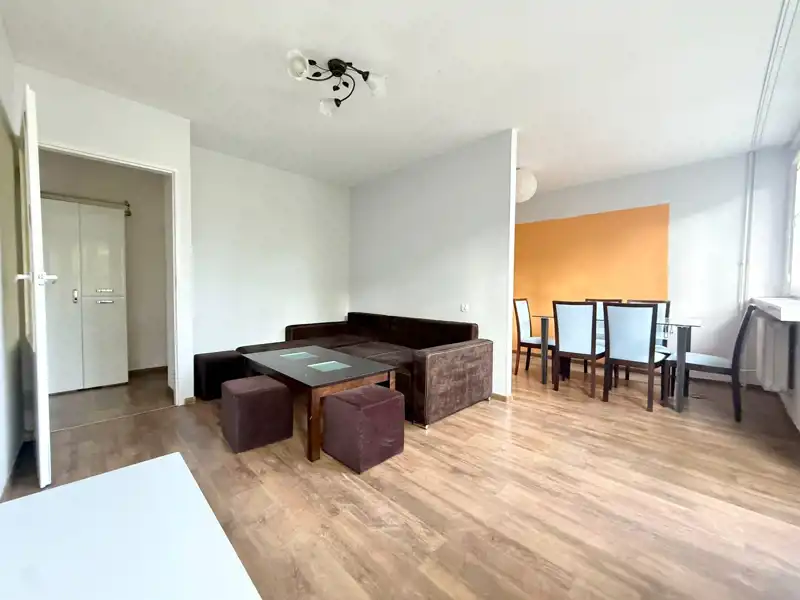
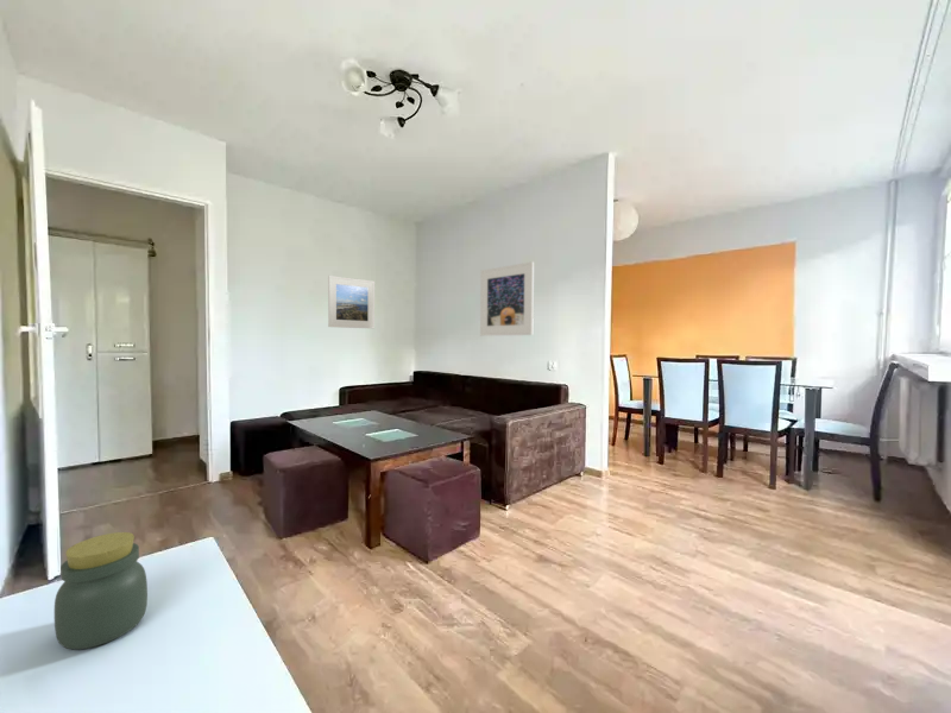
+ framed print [479,260,535,336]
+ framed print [327,275,376,329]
+ jar [53,531,149,651]
